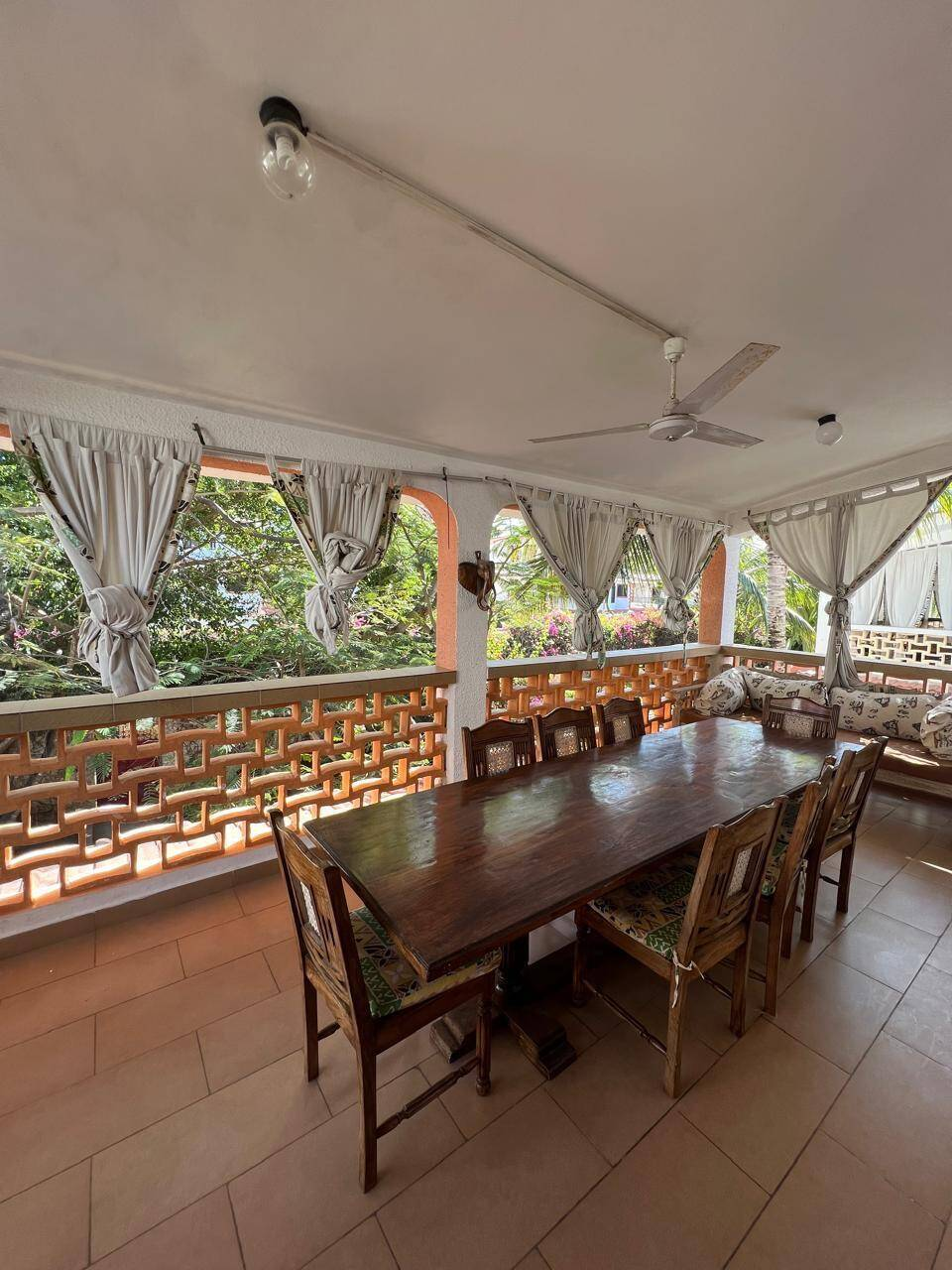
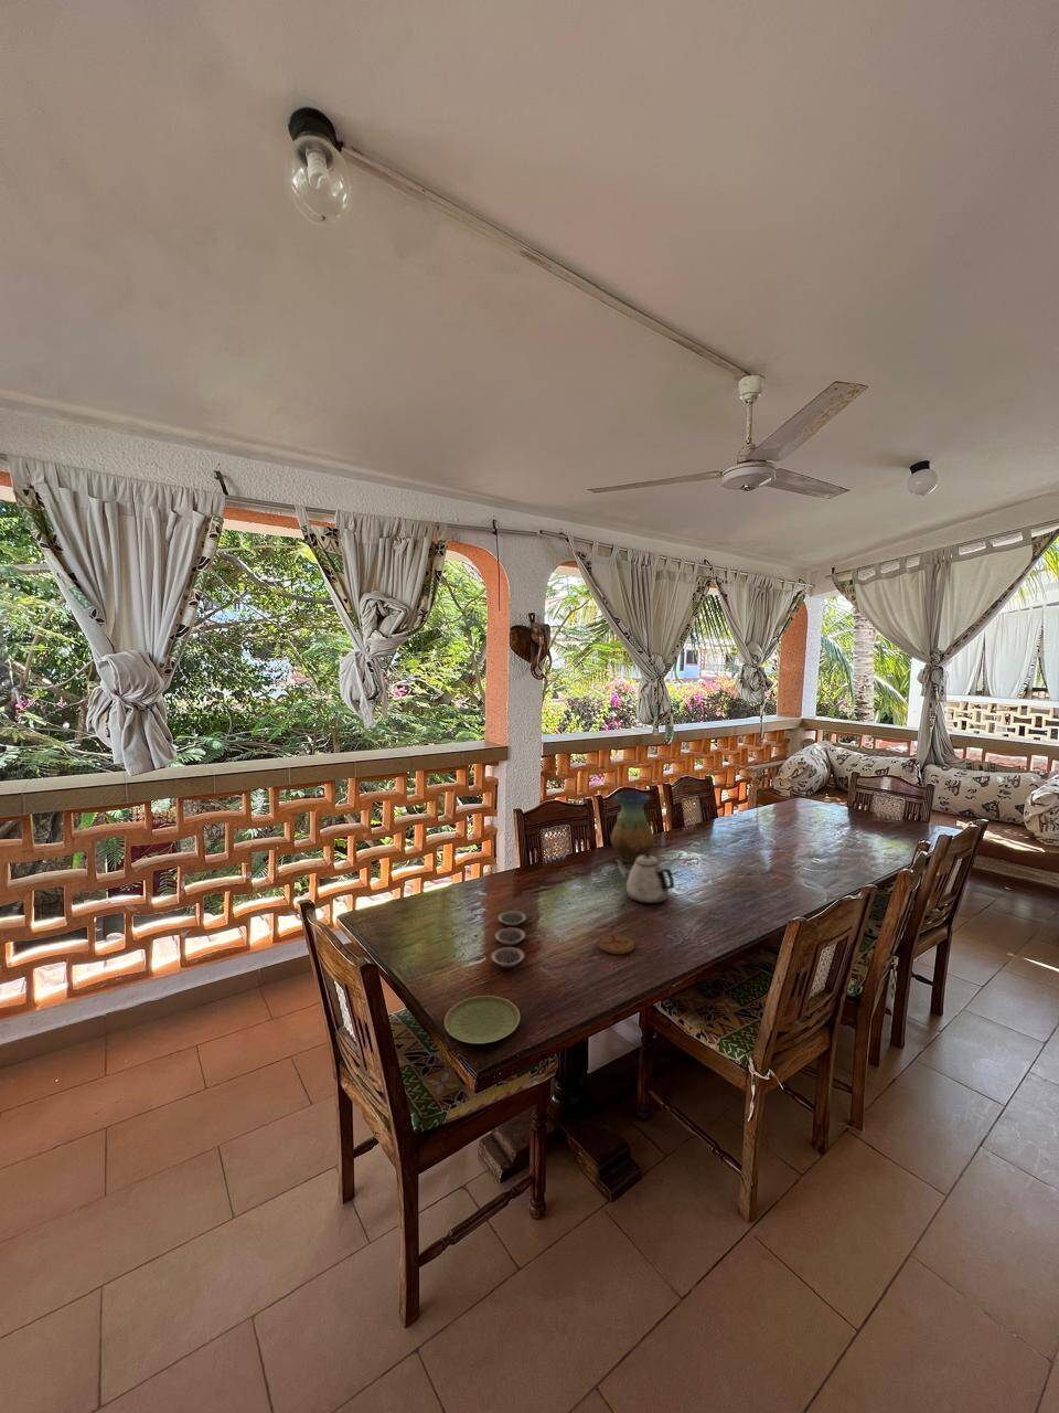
+ plate [444,995,521,1046]
+ coaster [596,932,635,955]
+ teapot [614,852,675,905]
+ plate [489,910,527,968]
+ vase [610,791,655,863]
